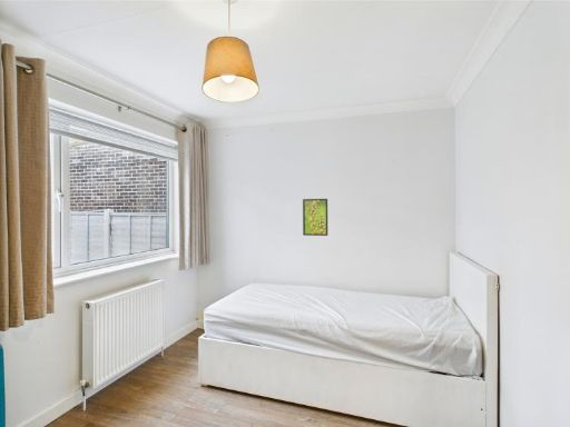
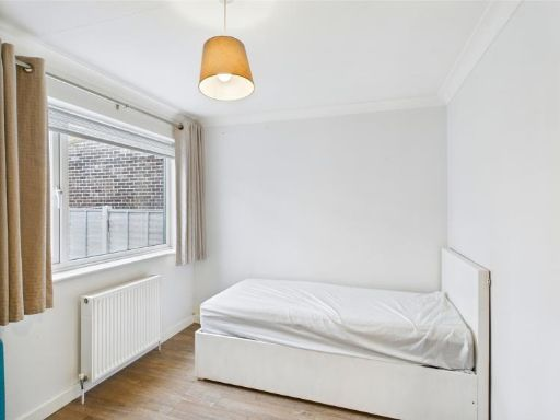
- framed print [302,198,328,237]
